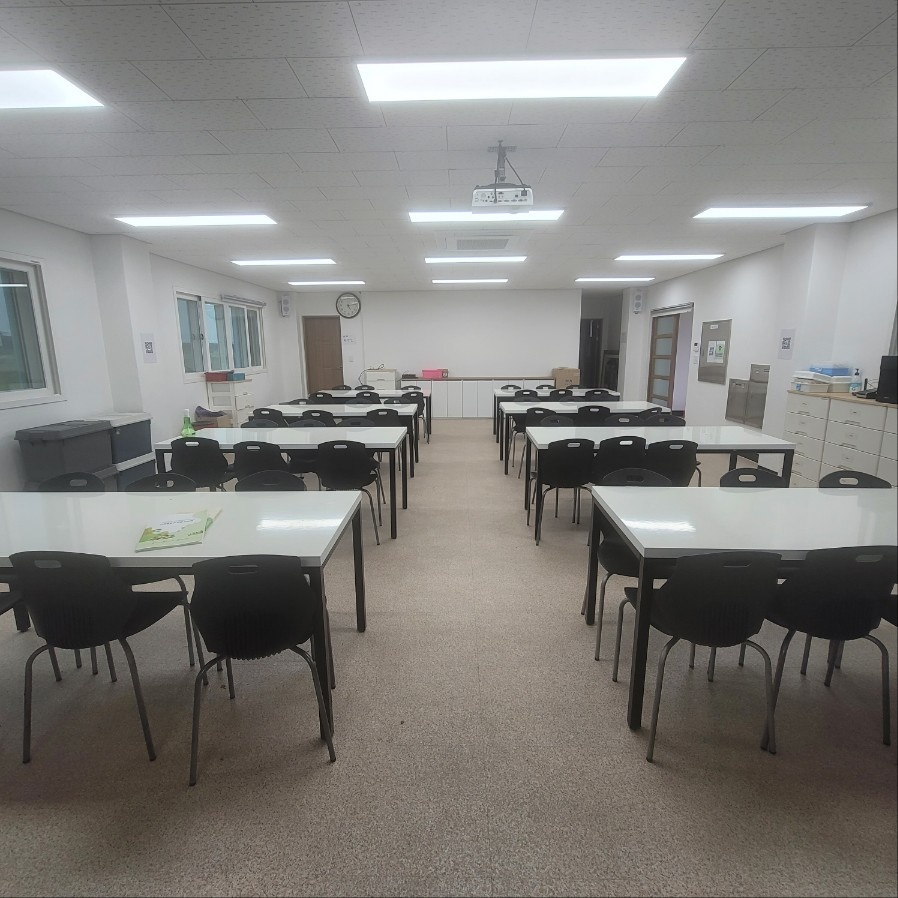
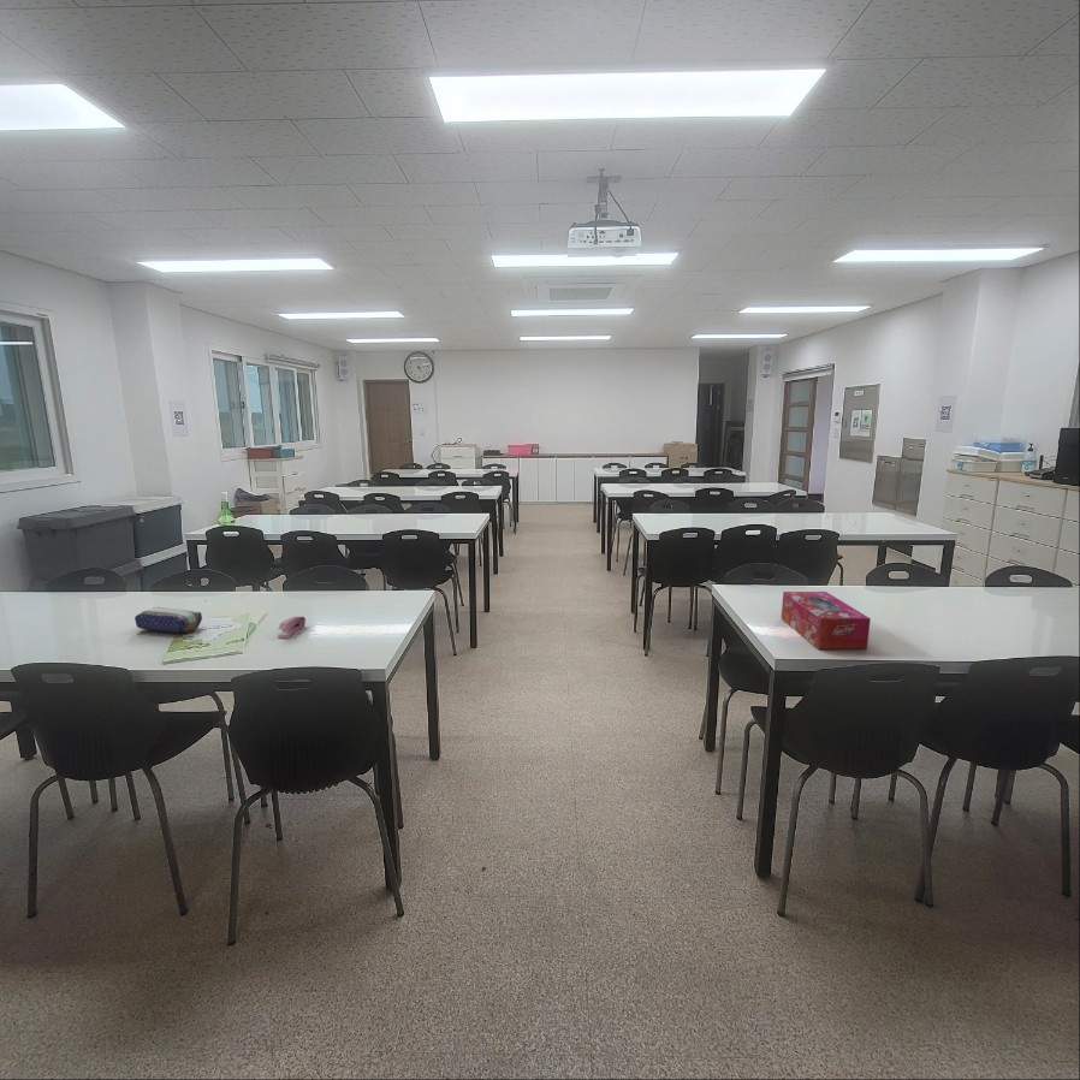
+ stapler [277,616,307,639]
+ tissue box [781,591,872,651]
+ pencil case [133,606,203,634]
